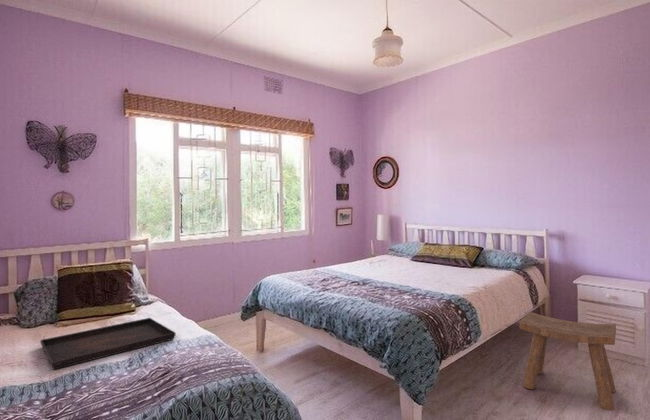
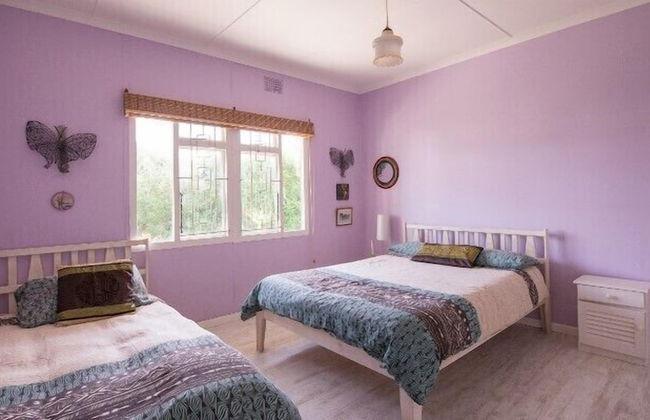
- stool [518,311,617,411]
- serving tray [39,317,177,371]
